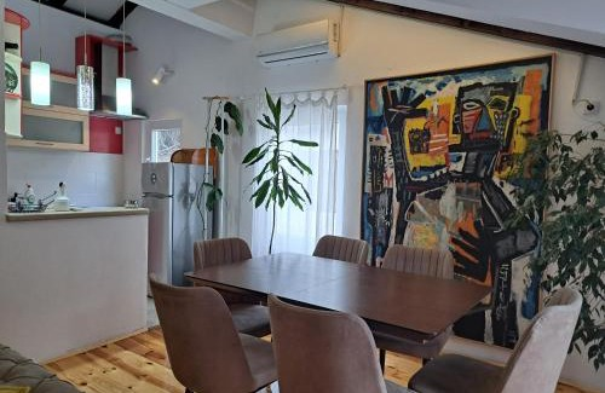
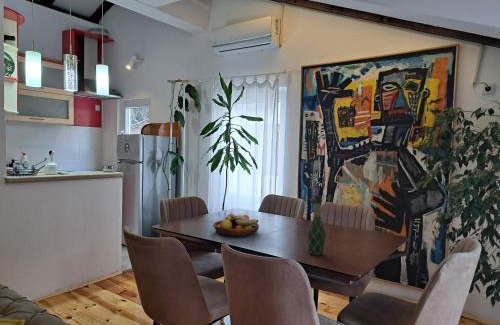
+ fruit bowl [212,213,260,238]
+ wine bottle [306,194,327,256]
